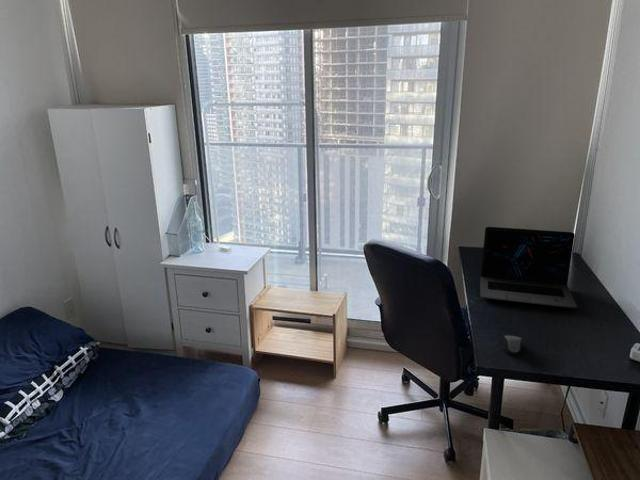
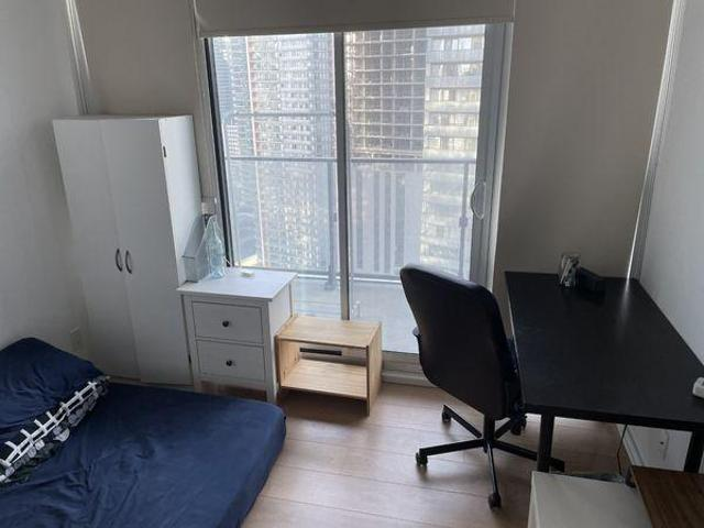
- laptop [480,226,578,309]
- computer mouse [503,334,523,357]
